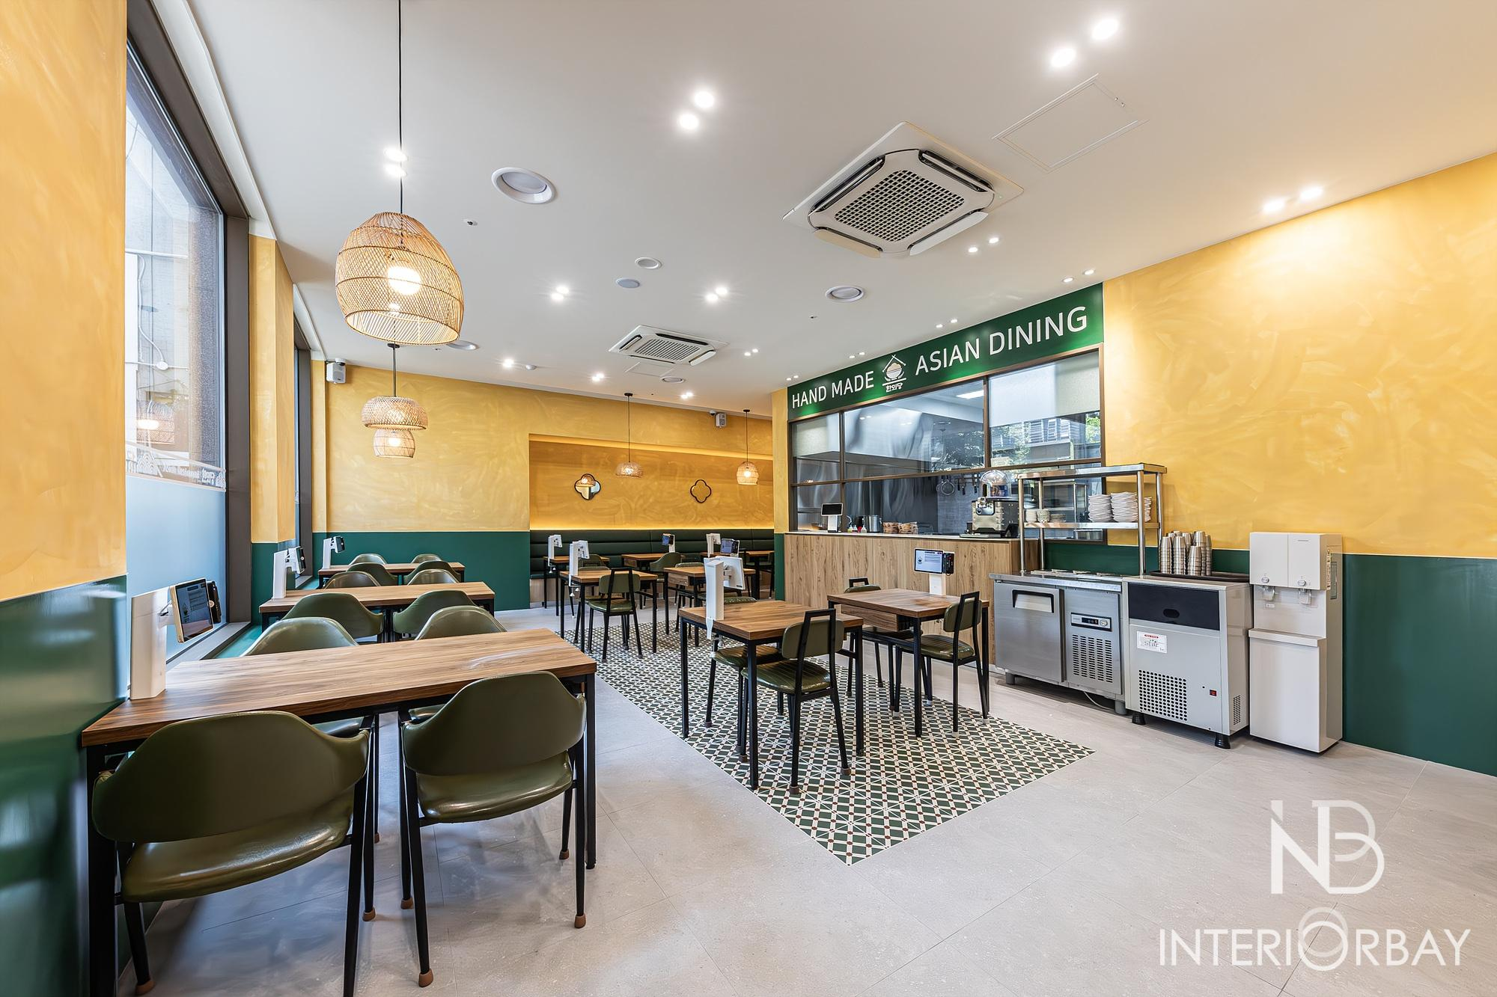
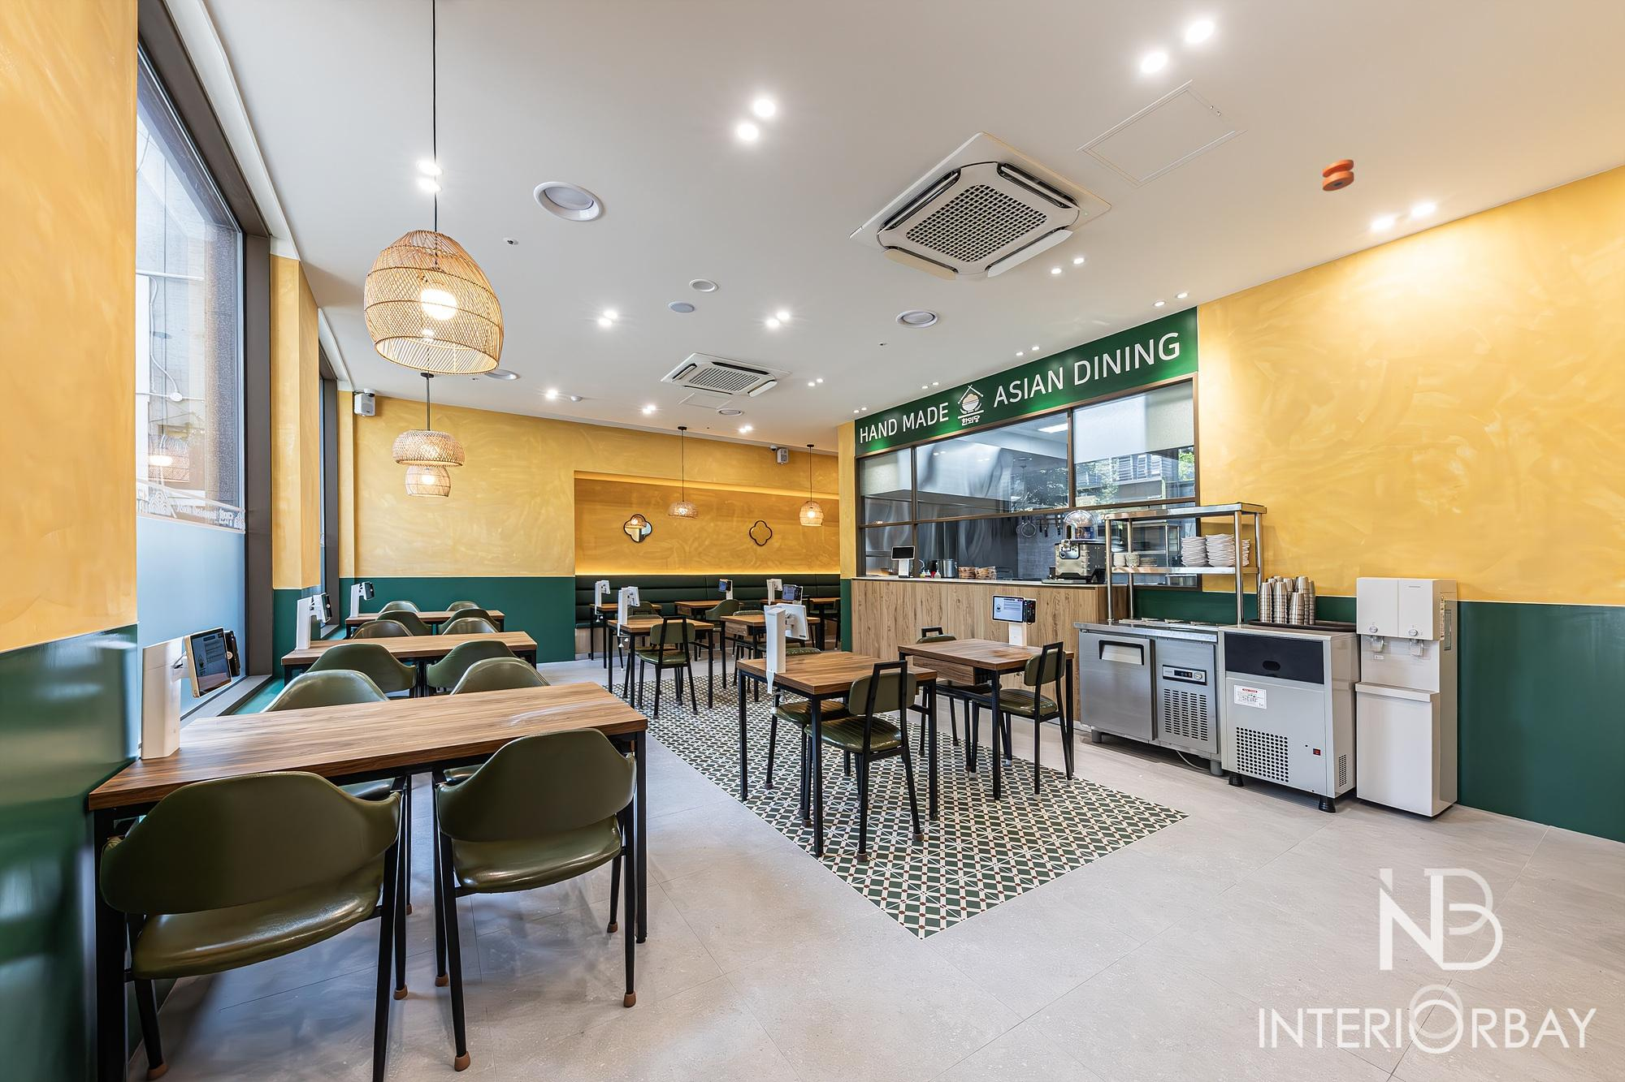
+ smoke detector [1322,159,1354,192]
